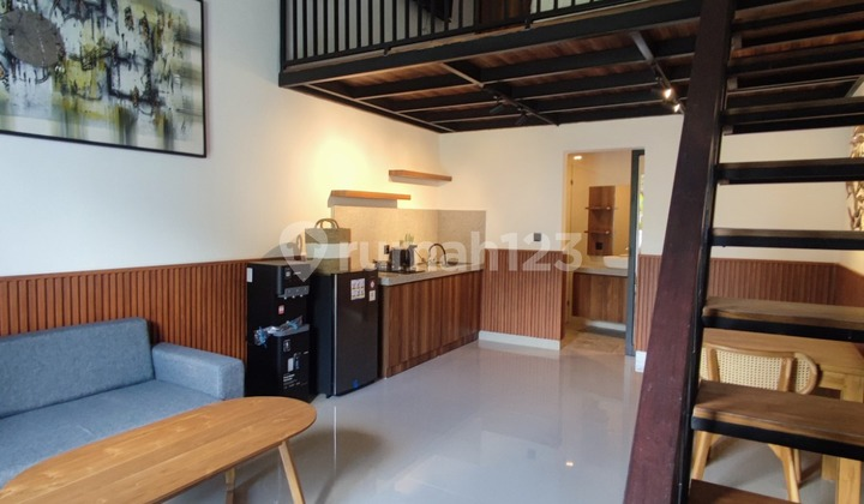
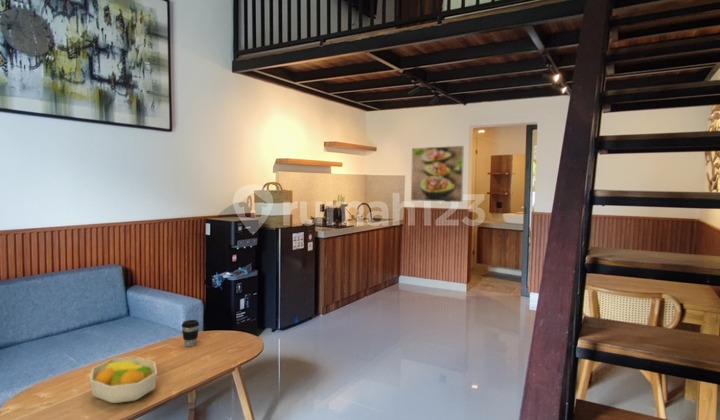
+ fruit bowl [89,356,158,404]
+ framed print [410,145,465,203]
+ coffee cup [181,319,200,347]
